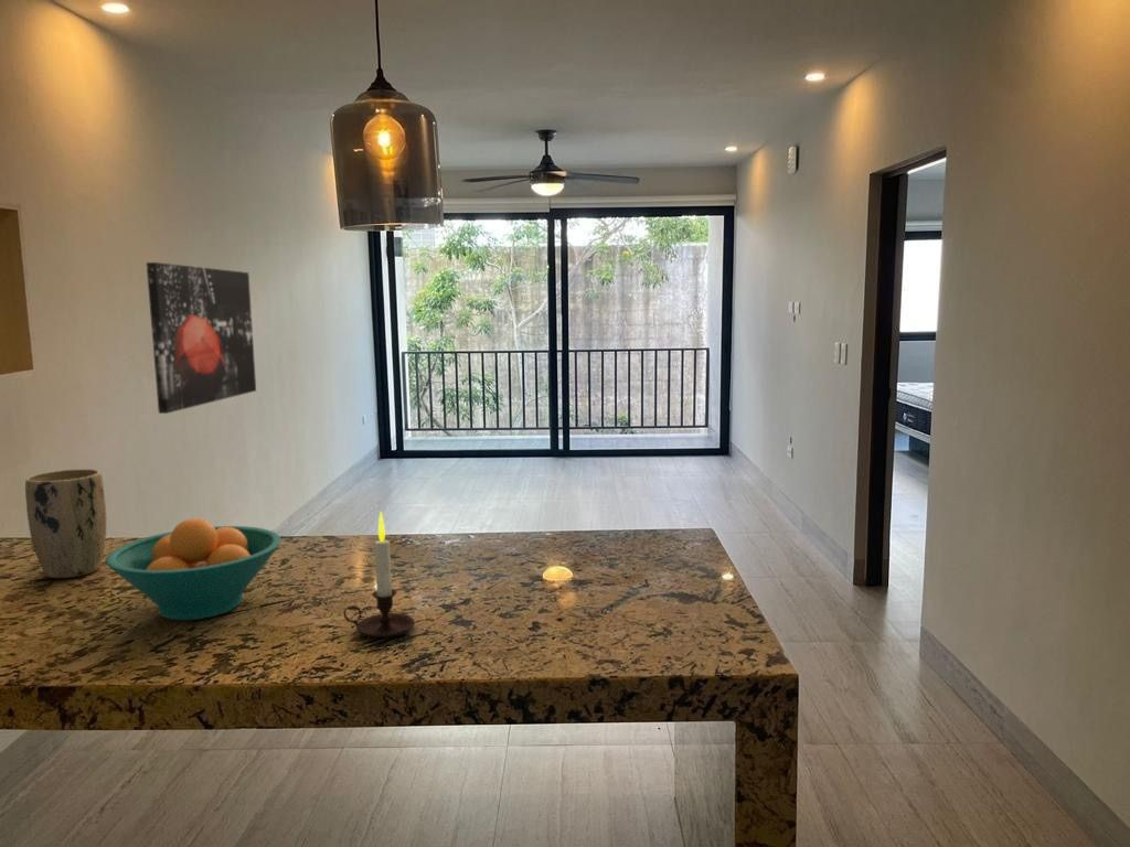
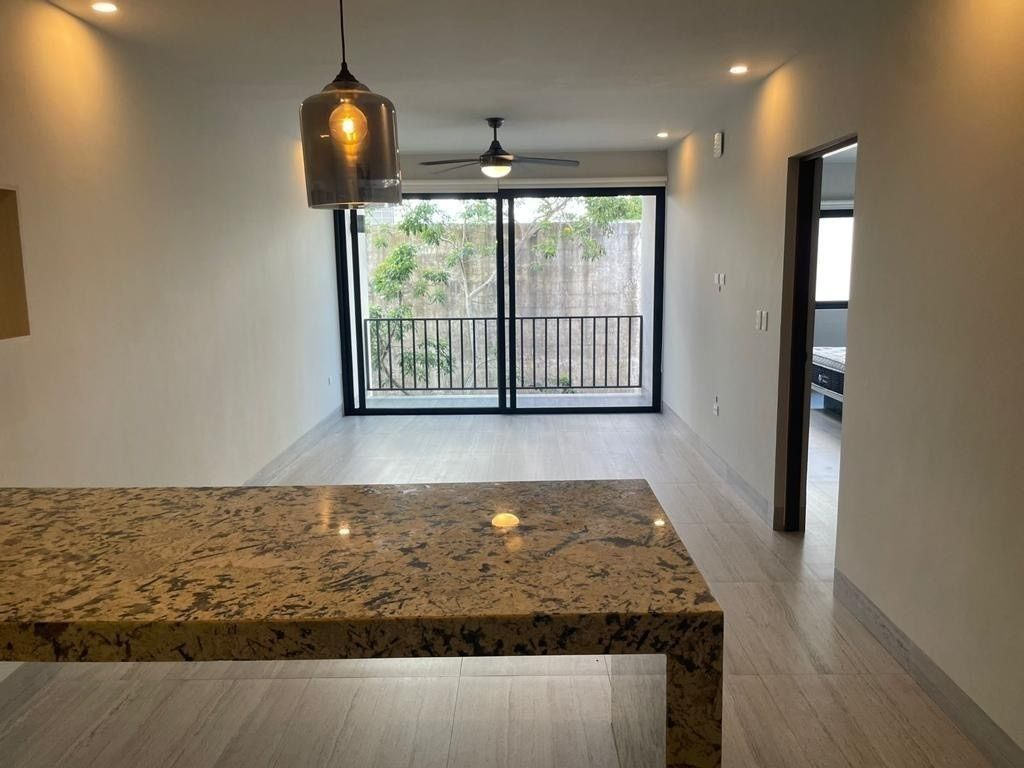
- plant pot [24,468,107,579]
- wall art [146,261,257,415]
- fruit bowl [104,517,282,621]
- candle [342,511,416,639]
